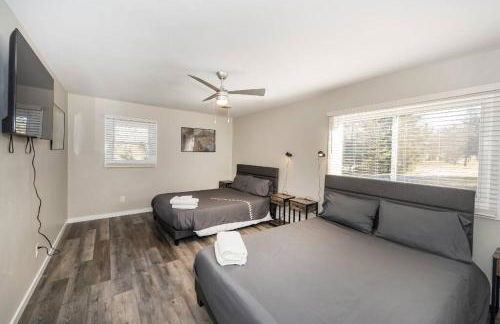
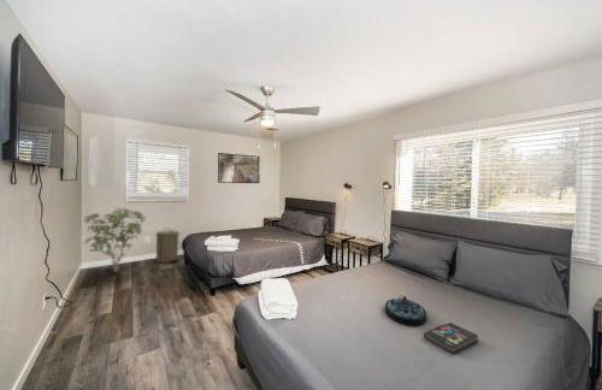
+ shrub [82,207,147,273]
+ laundry hamper [153,226,182,264]
+ serving tray [384,295,429,327]
+ book [423,321,479,355]
